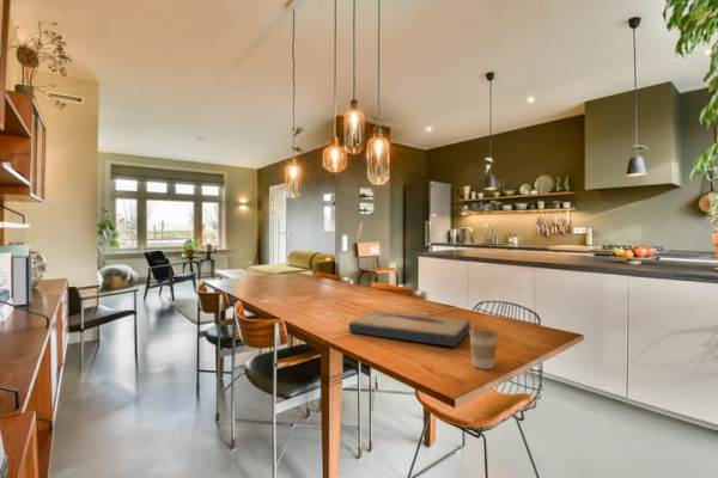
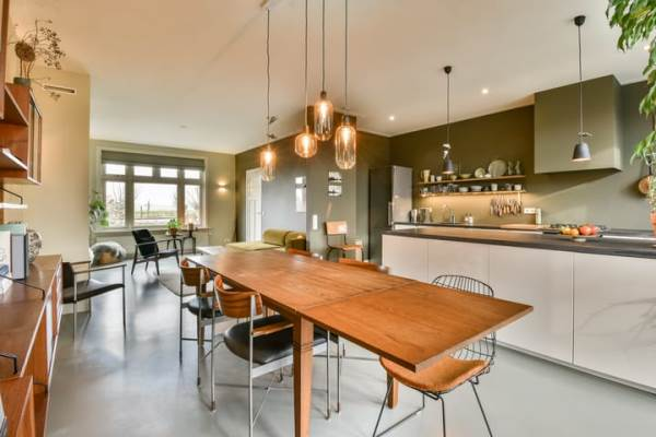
- coffee cup [468,326,499,370]
- fish fossil [347,310,471,348]
